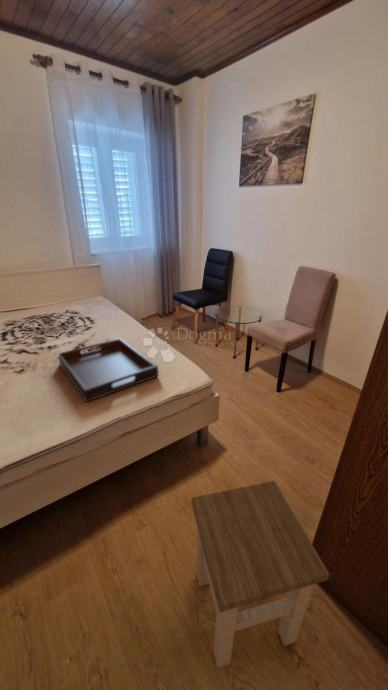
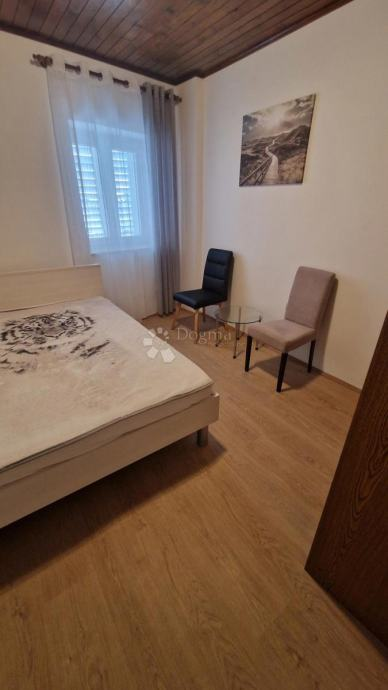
- stool [191,480,330,670]
- serving tray [57,337,159,403]
